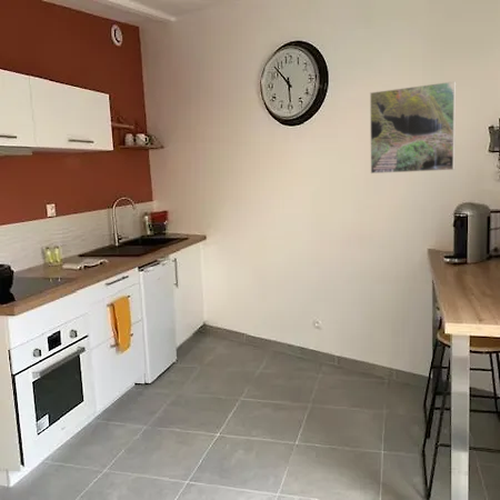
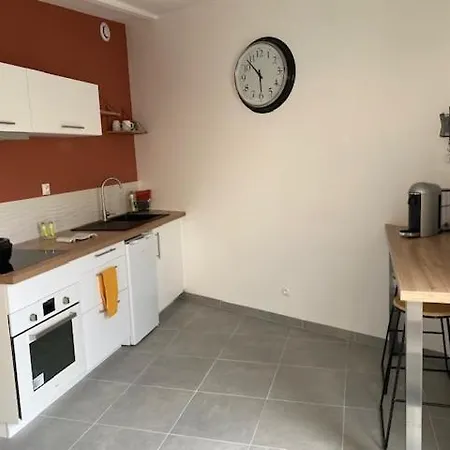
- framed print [369,80,457,174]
